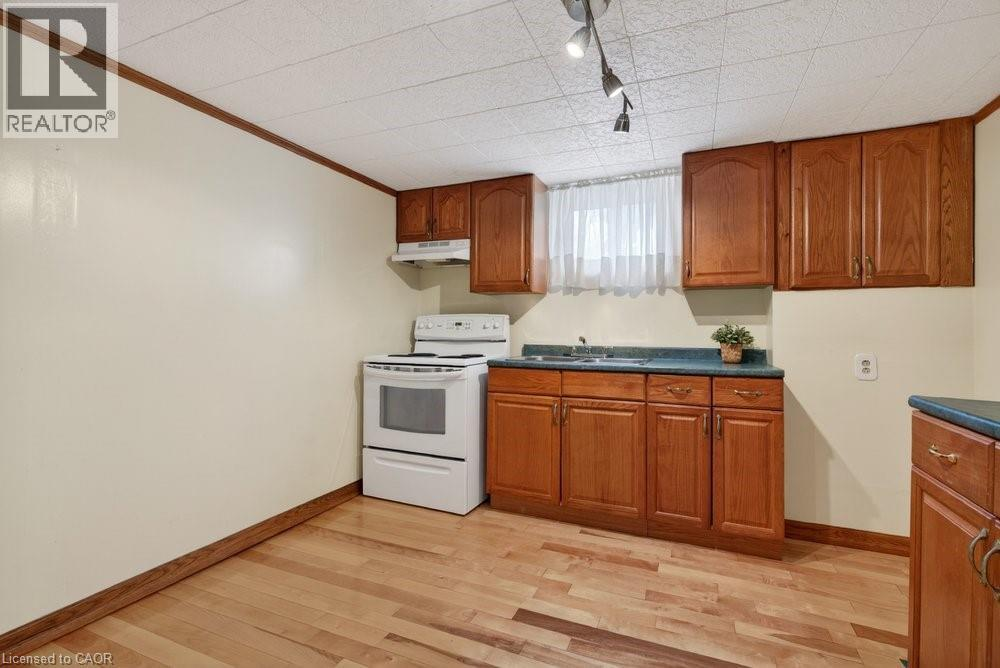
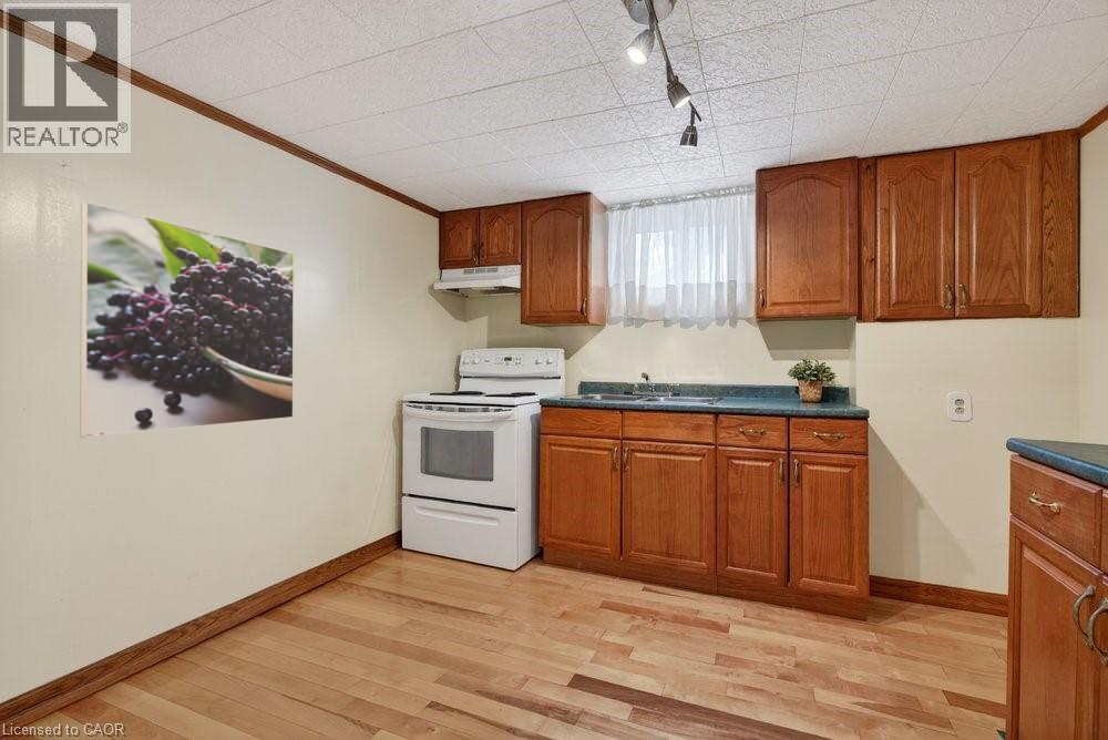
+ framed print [79,201,295,439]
